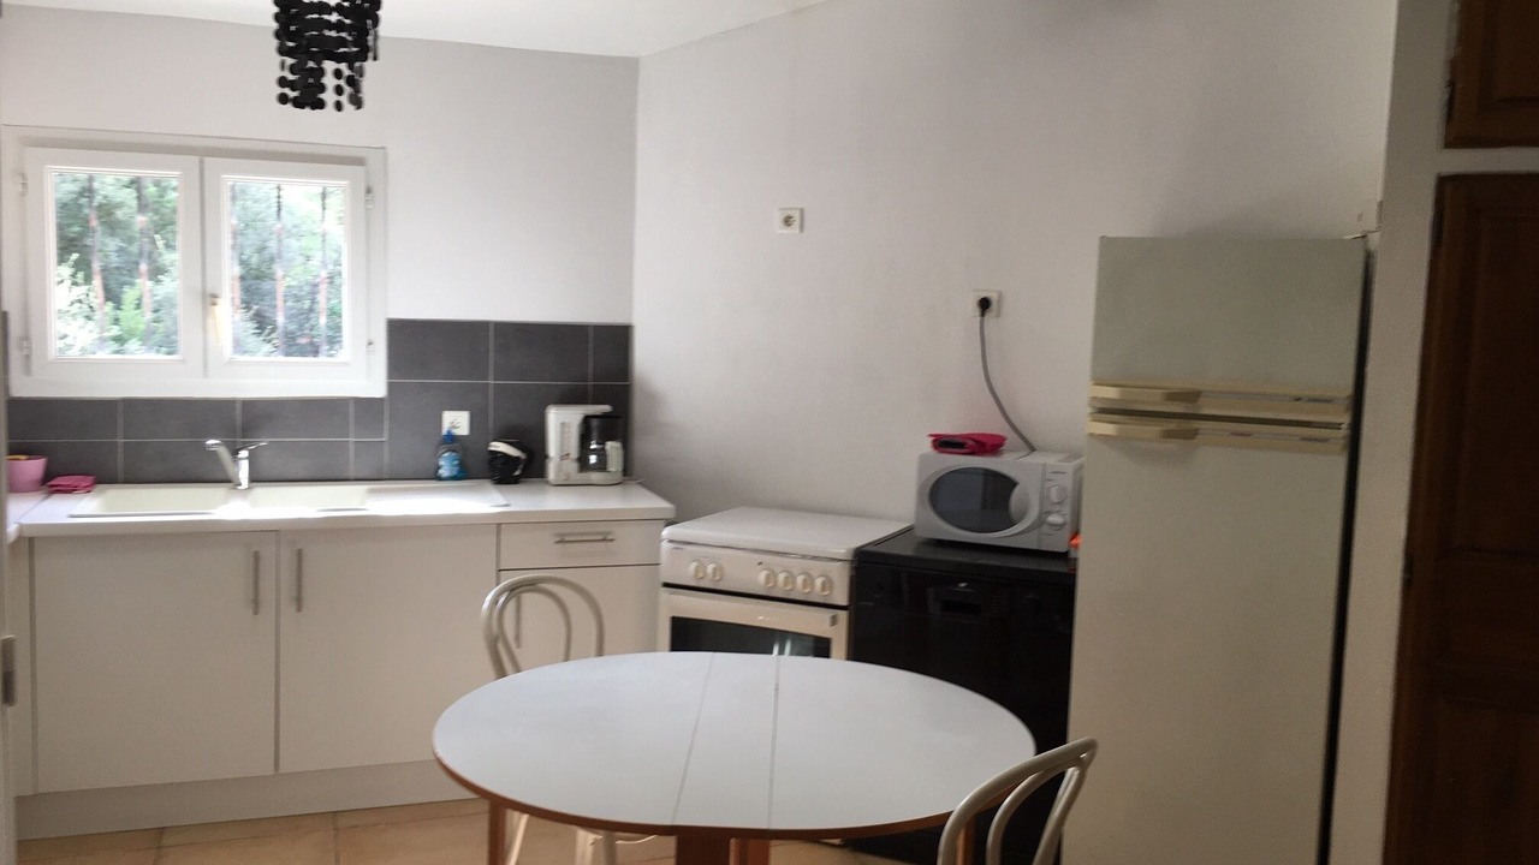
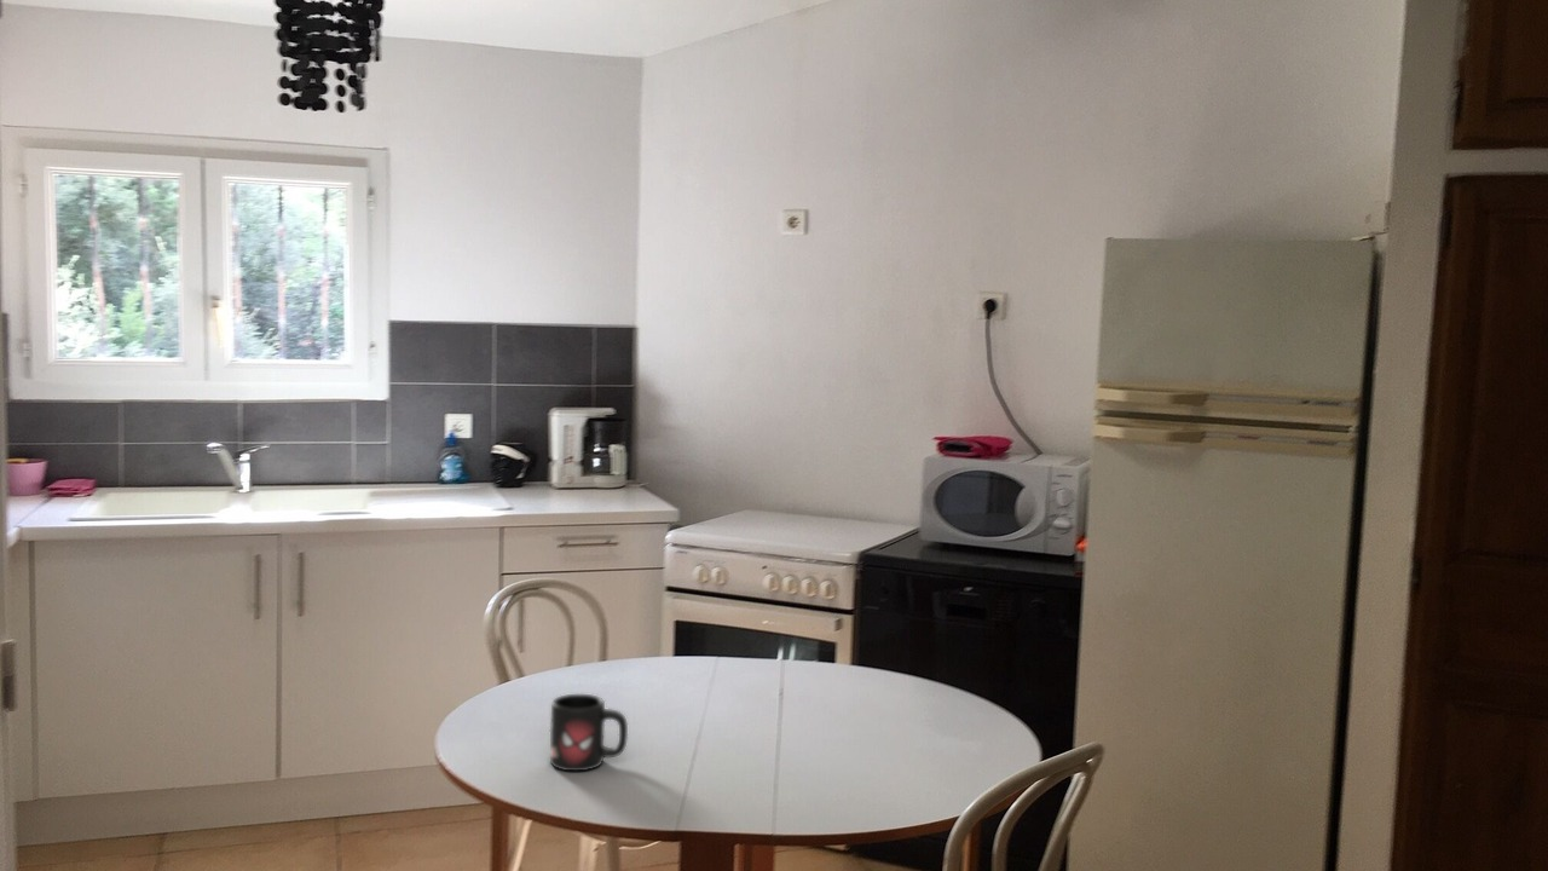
+ mug [549,693,629,772]
